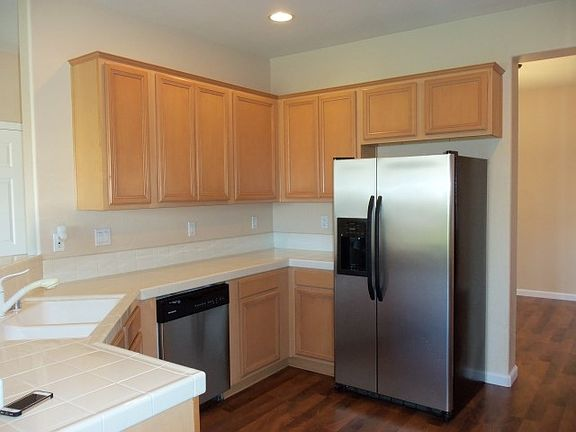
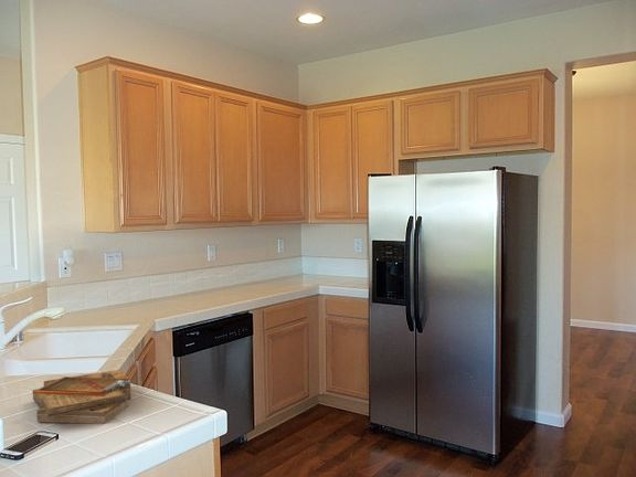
+ clipboard [31,369,131,425]
